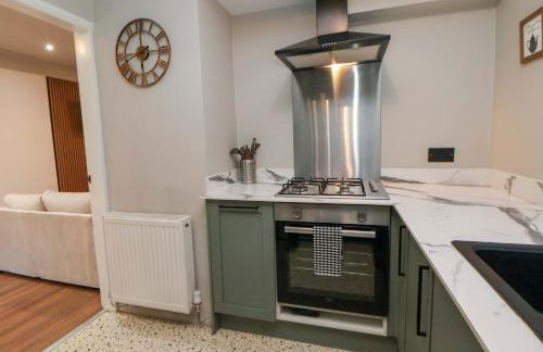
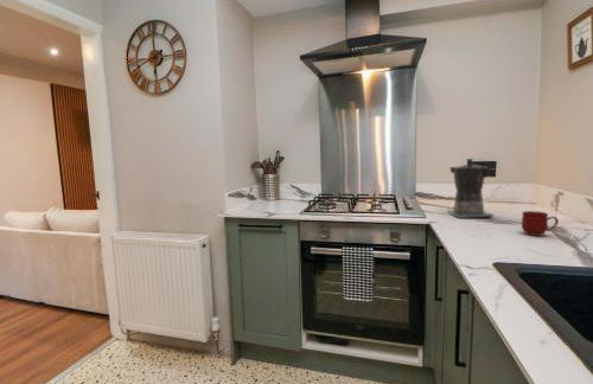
+ mug [521,210,560,237]
+ coffee maker [447,158,495,219]
